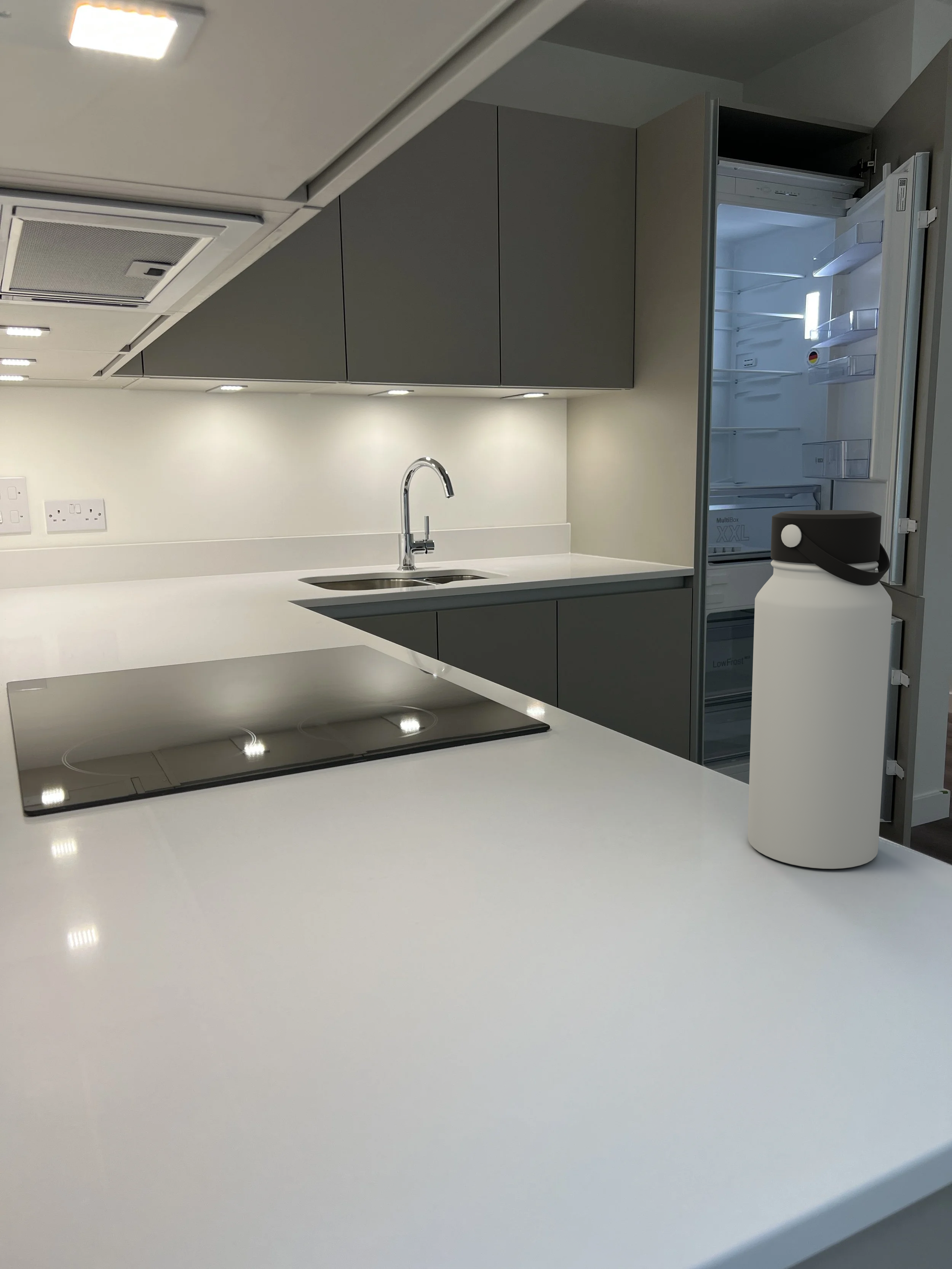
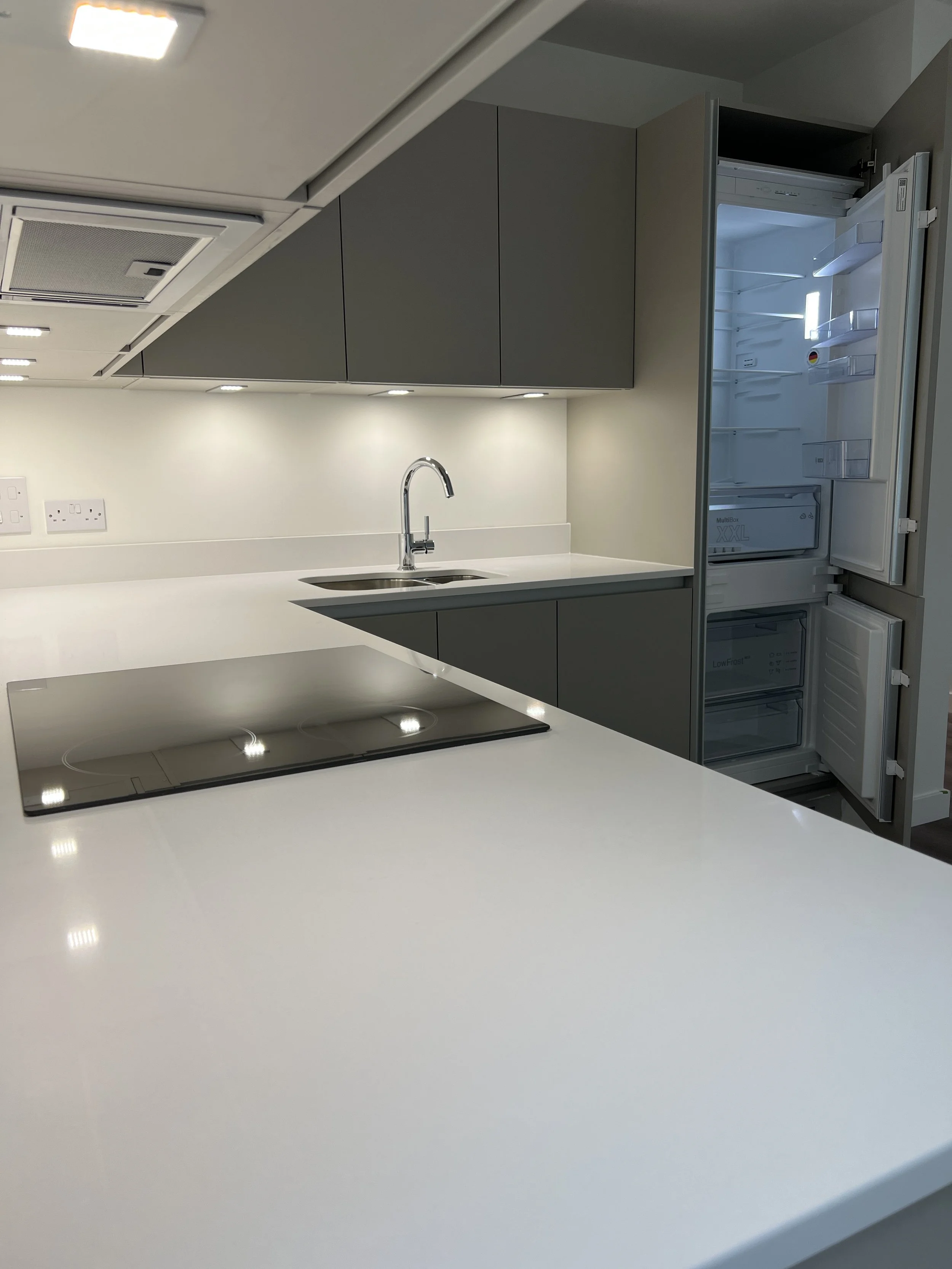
- water bottle [748,510,893,869]
